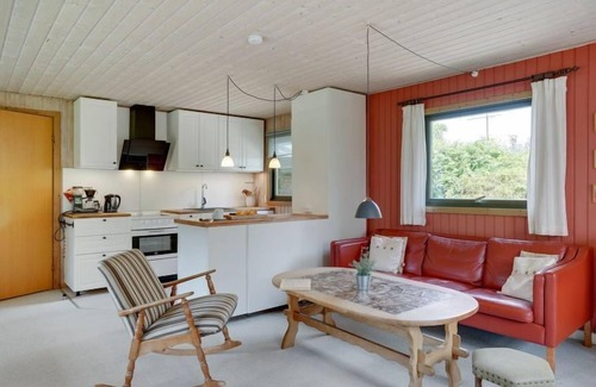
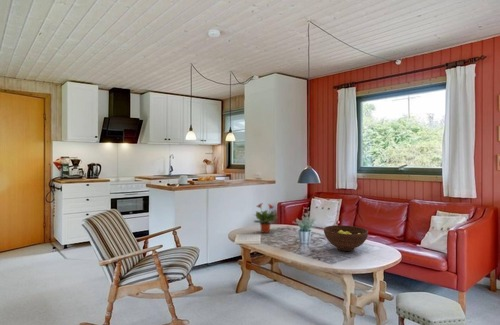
+ potted plant [252,202,279,234]
+ fruit bowl [323,224,369,252]
